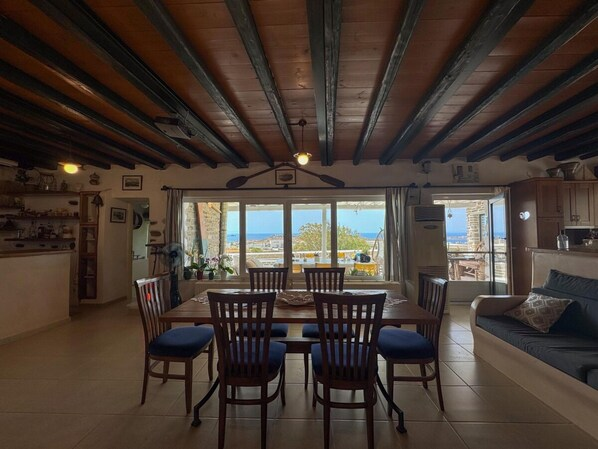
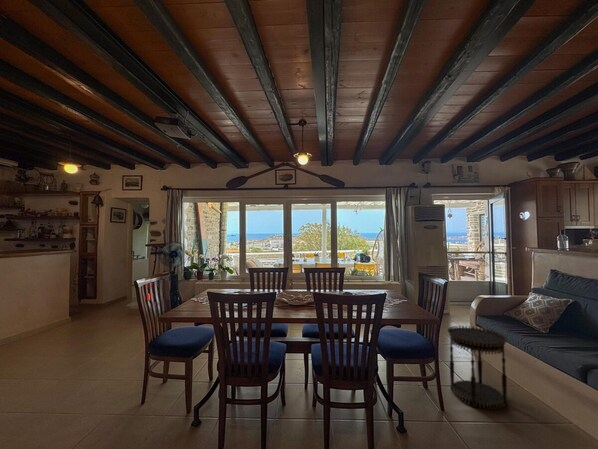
+ side table [446,325,508,410]
